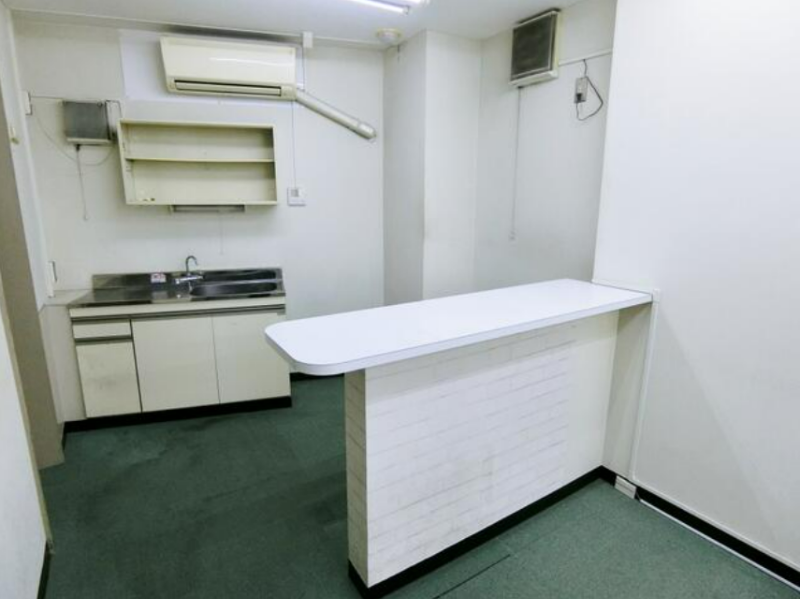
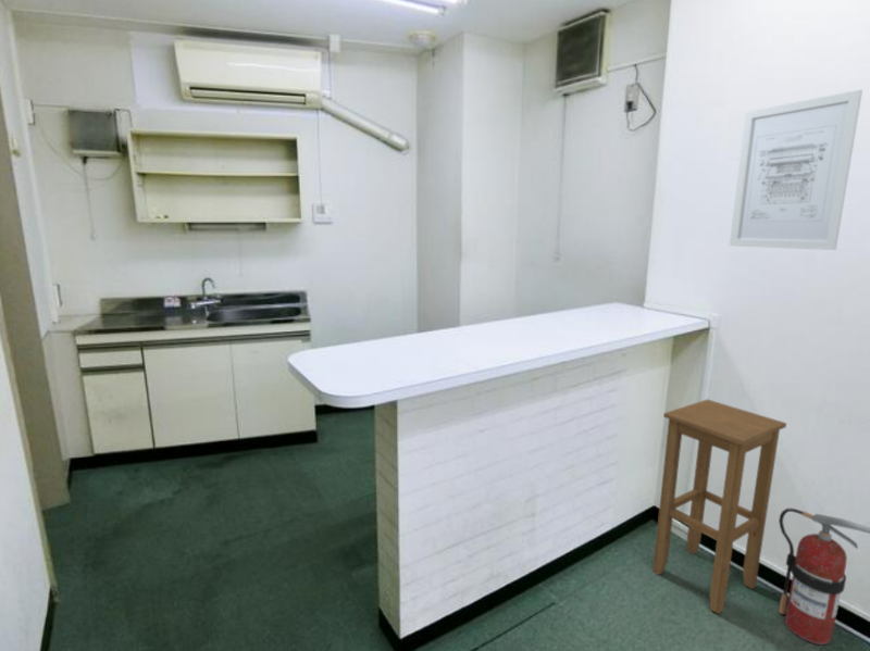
+ fire extinguisher [778,508,870,646]
+ wall art [729,89,863,251]
+ stool [651,398,787,615]
